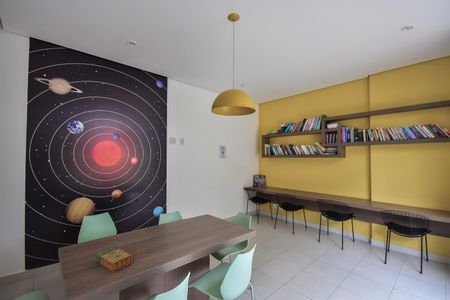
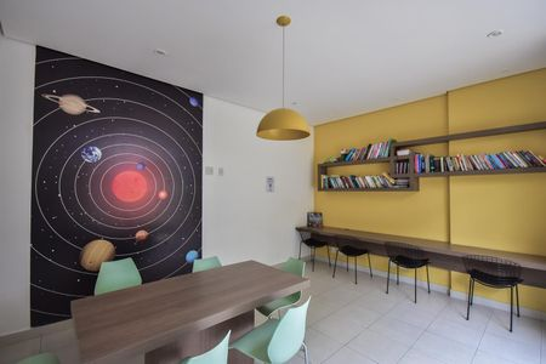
- book [95,245,133,274]
